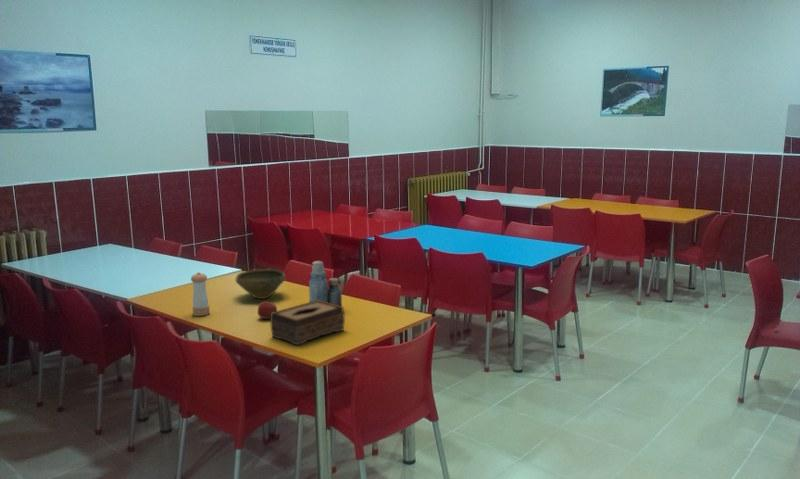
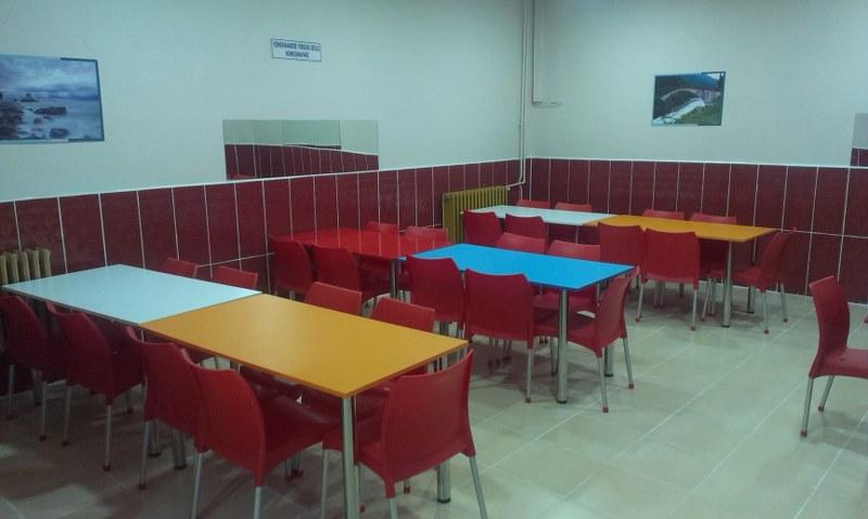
- apple [257,300,278,320]
- pepper shaker [190,271,211,317]
- bottle [308,260,343,307]
- bowl [235,268,286,300]
- tissue box [269,300,346,346]
